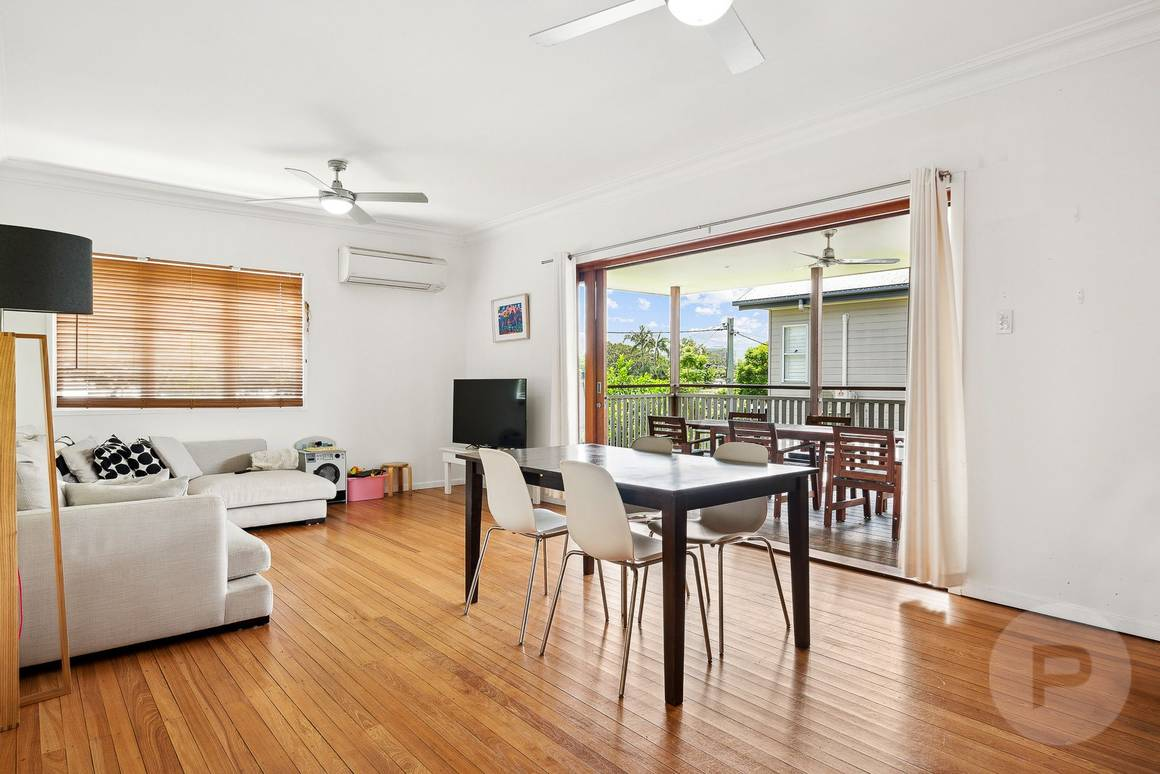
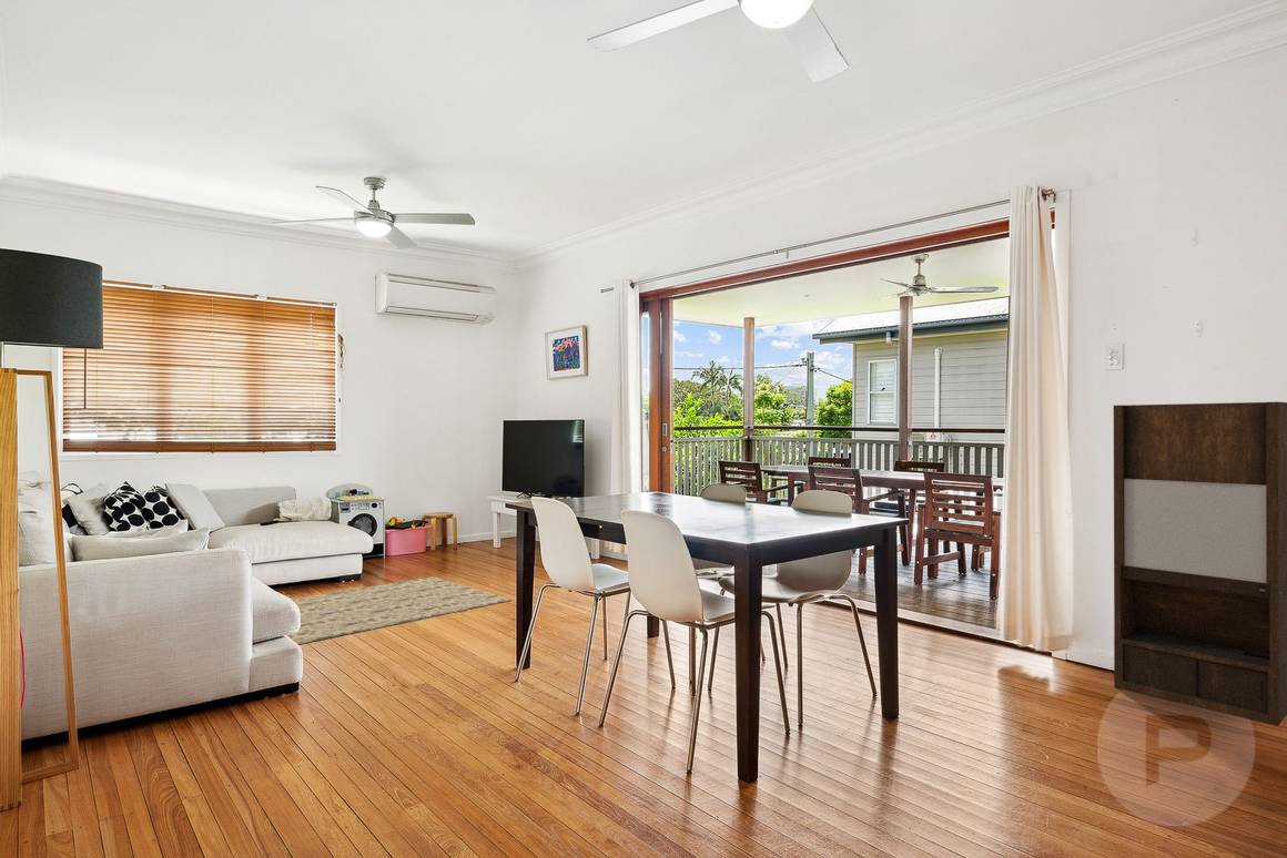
+ rug [288,575,513,645]
+ shelving unit [1113,400,1287,727]
